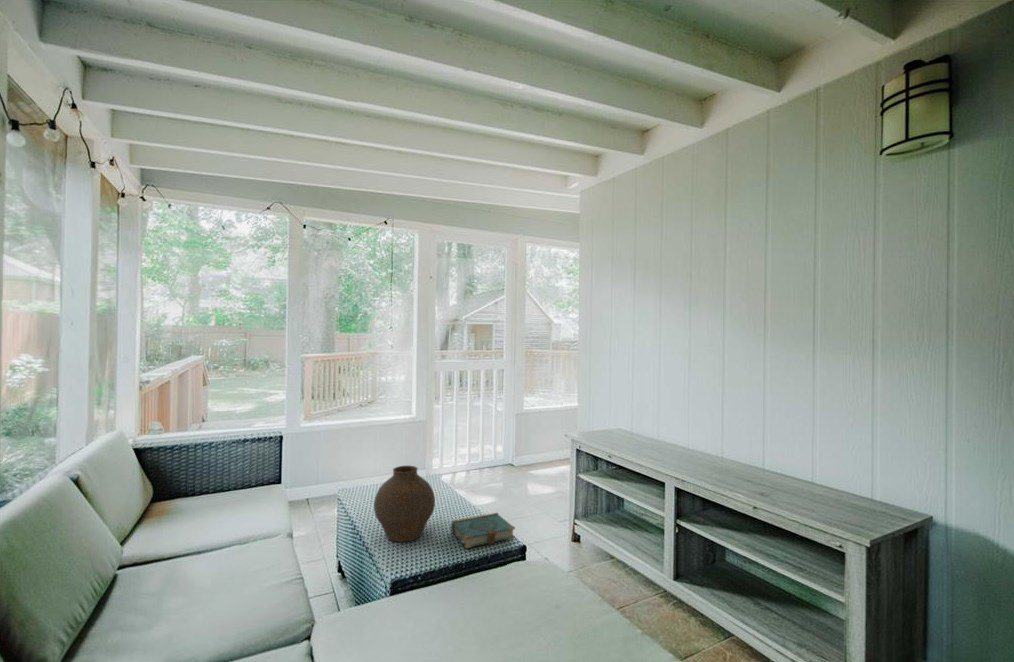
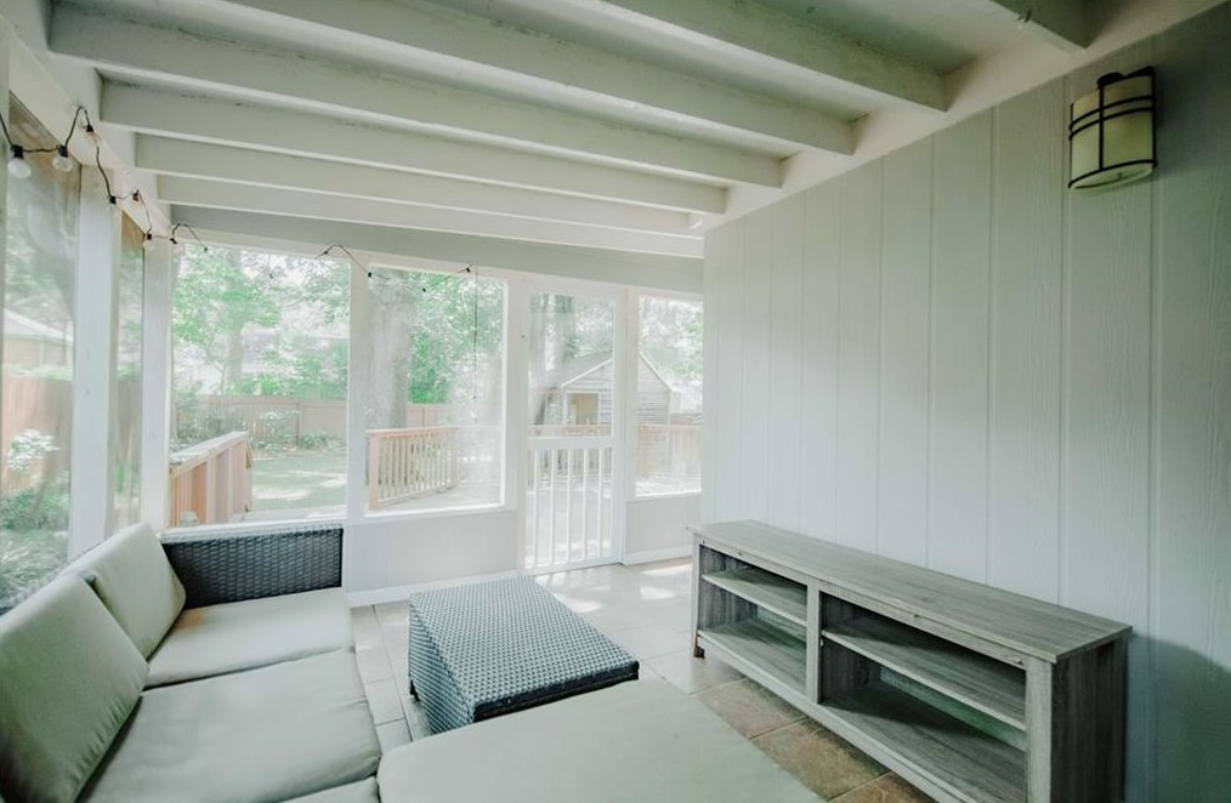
- book [450,512,516,549]
- vase [373,465,436,543]
